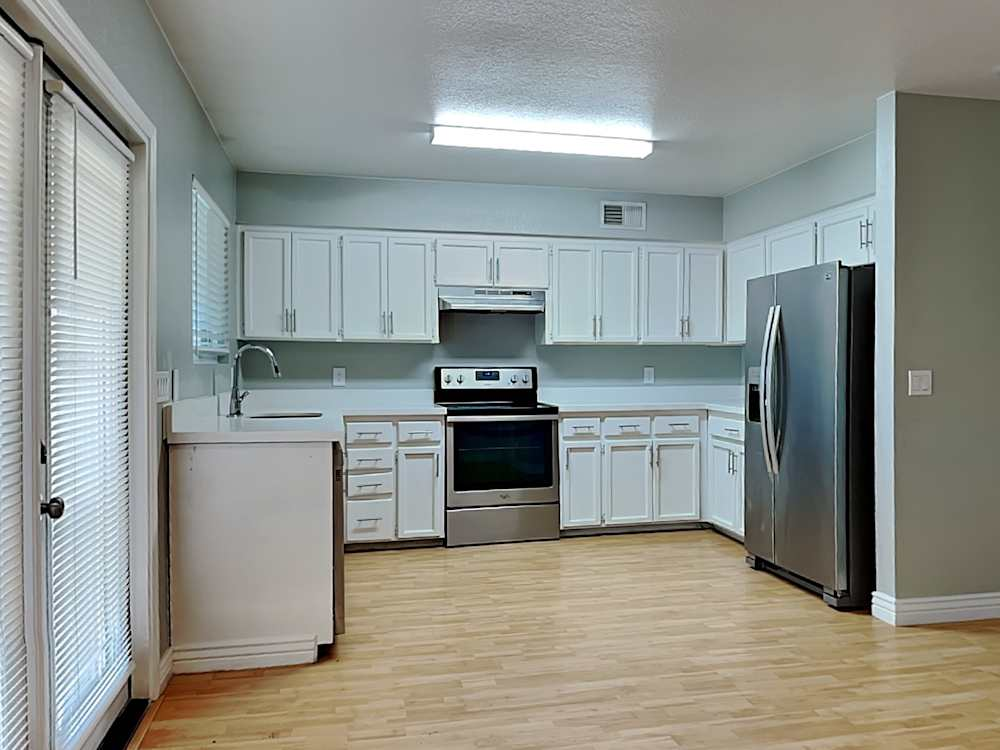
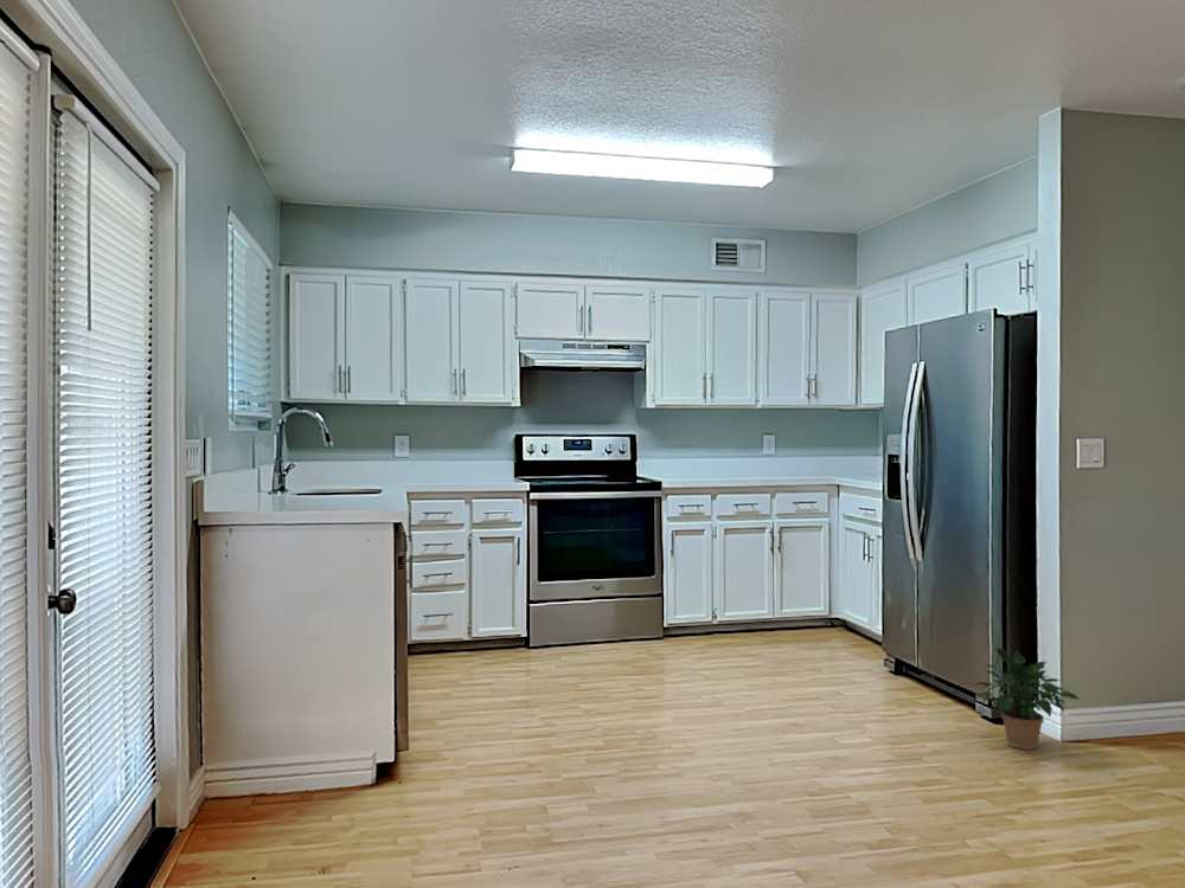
+ potted plant [972,646,1082,751]
